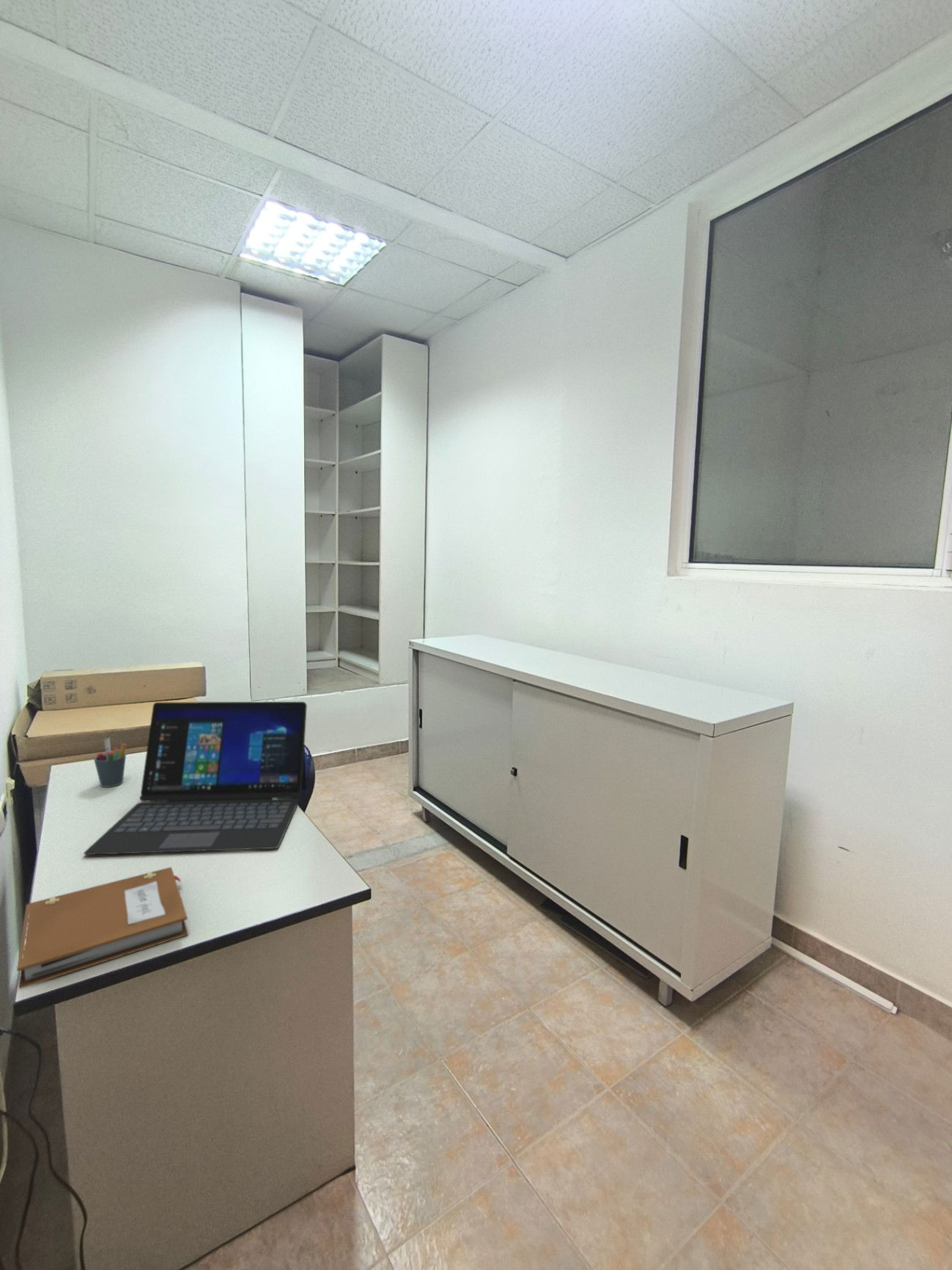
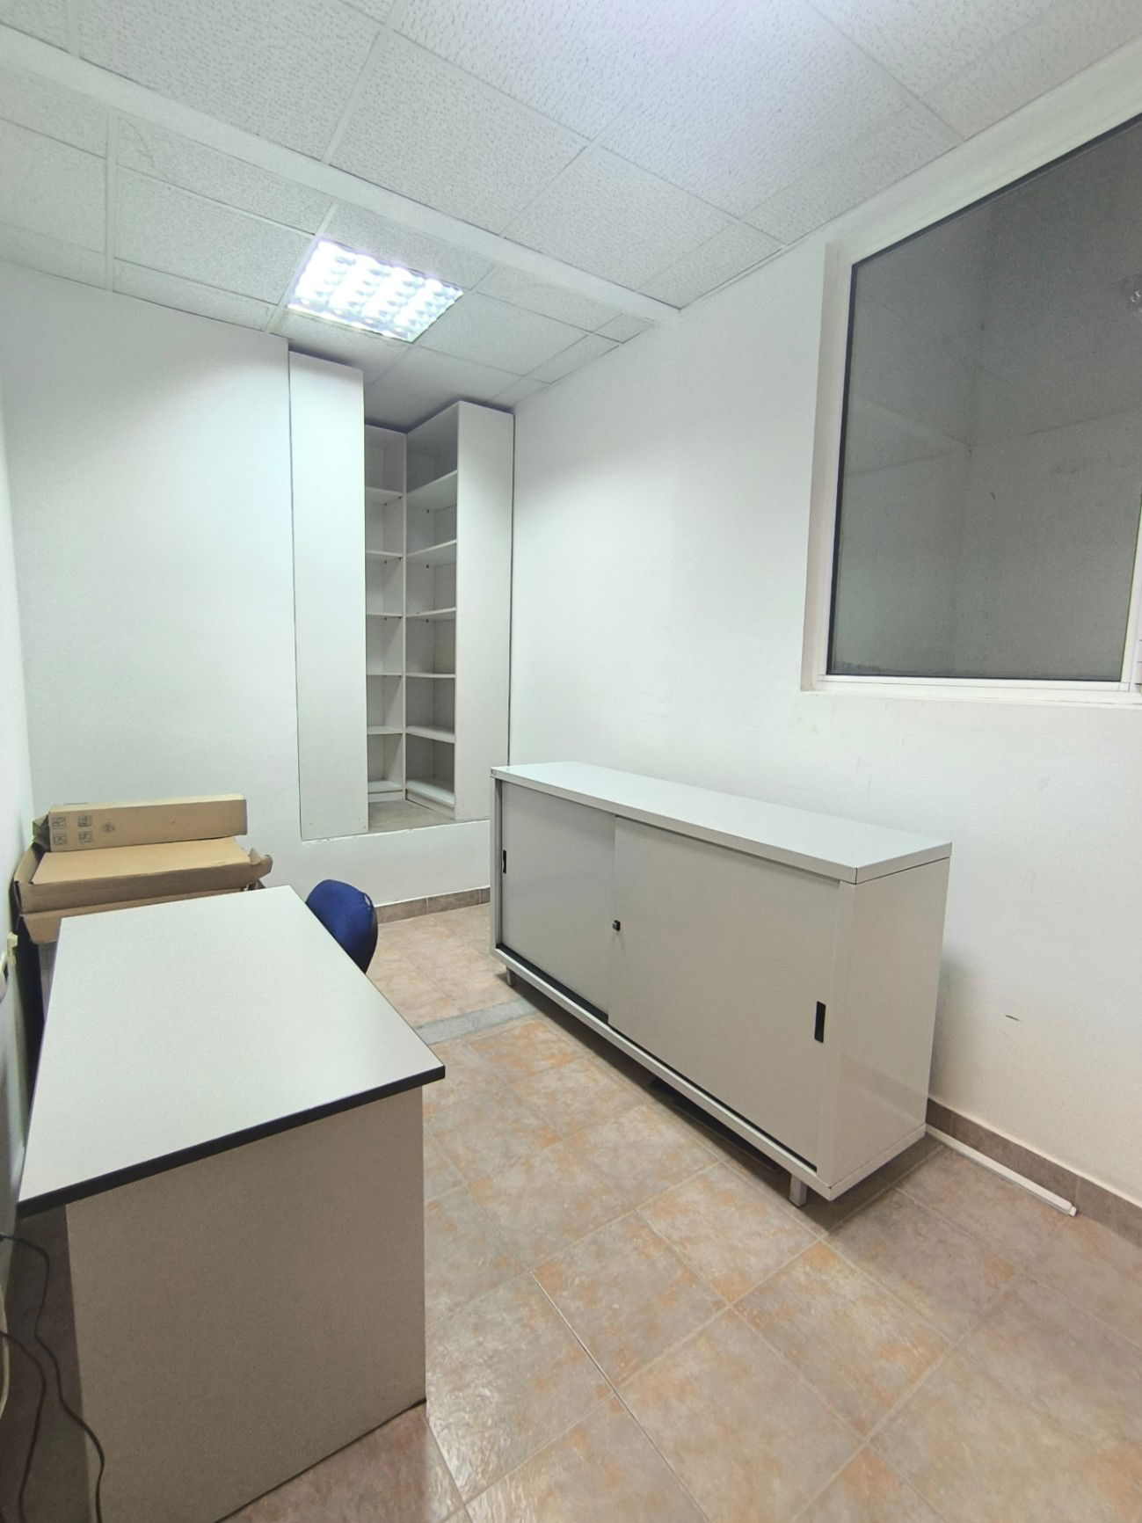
- pen holder [93,737,128,788]
- laptop [83,701,308,856]
- notebook [16,866,189,990]
